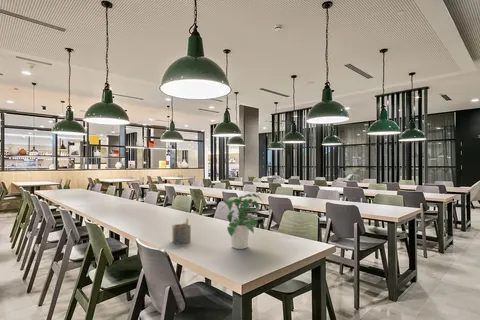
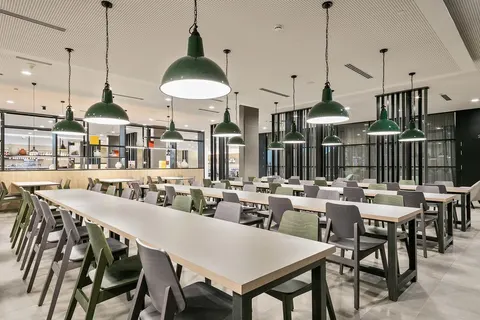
- potted plant [218,193,264,250]
- napkin holder [172,218,192,245]
